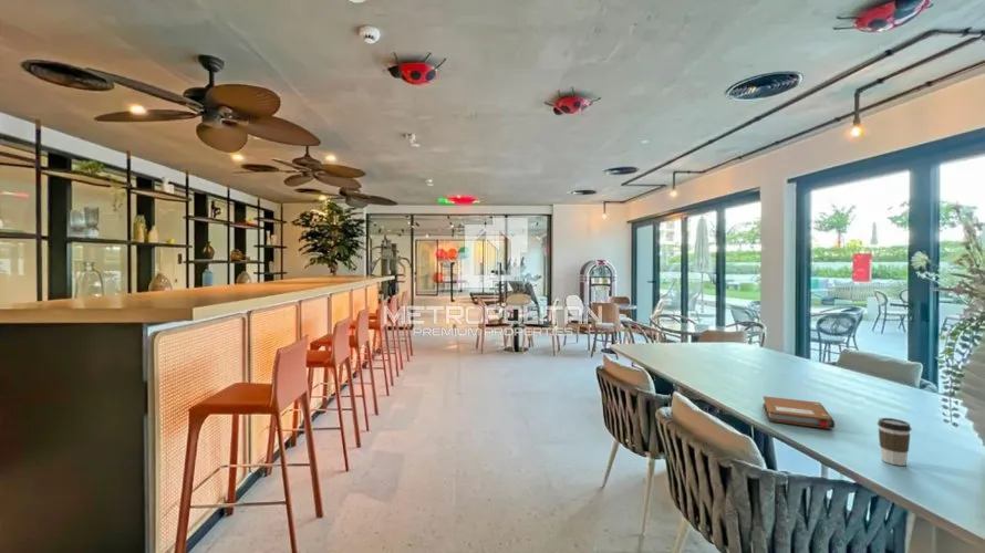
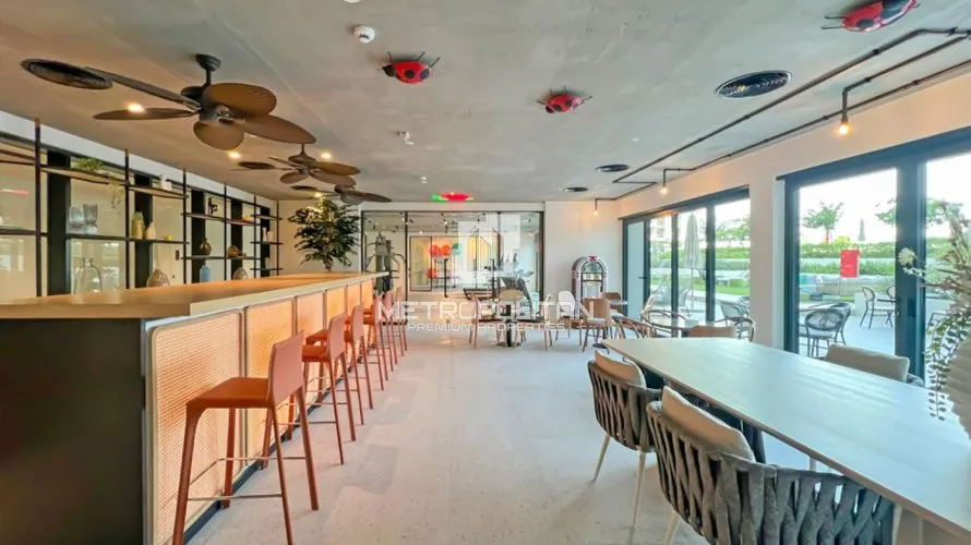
- notebook [763,395,836,430]
- coffee cup [877,417,912,467]
